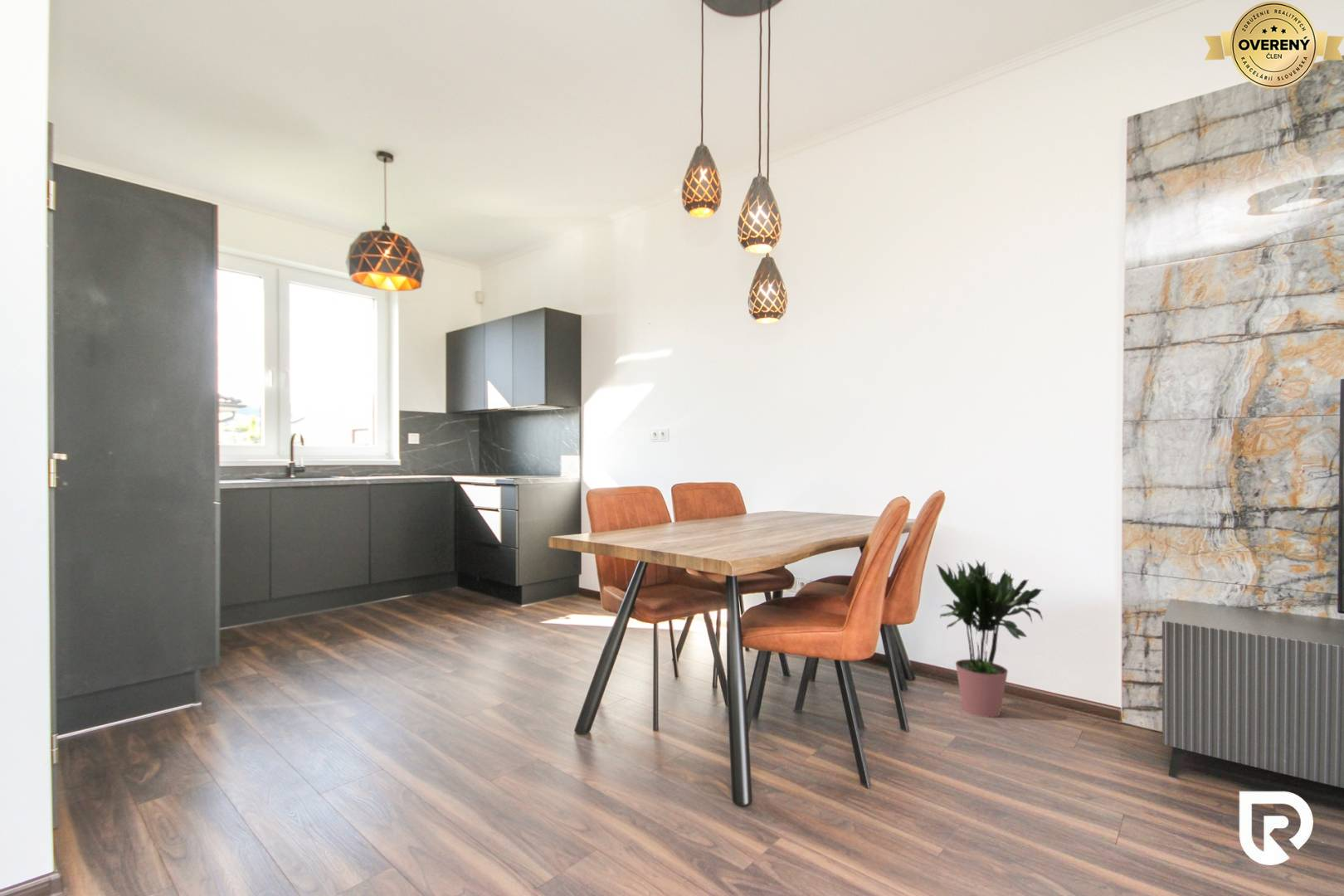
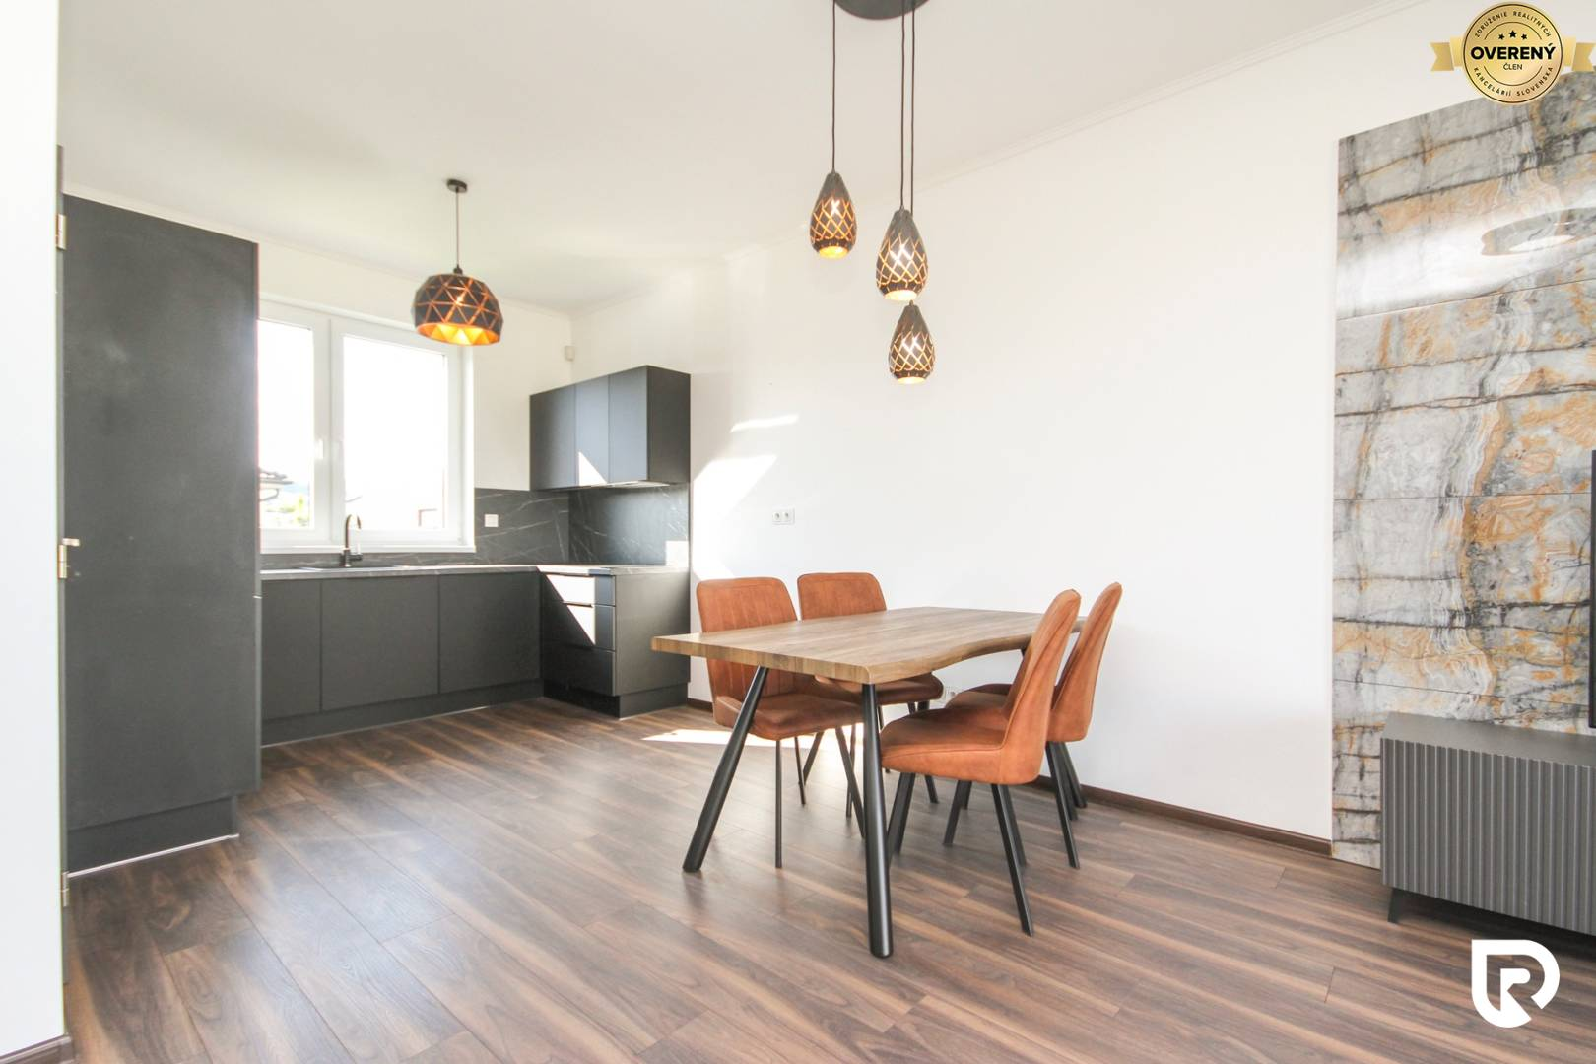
- potted plant [936,558,1046,718]
